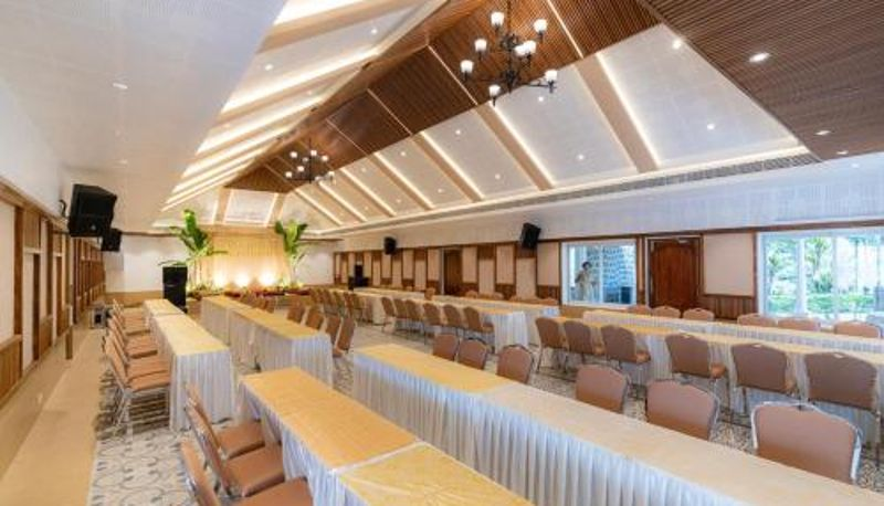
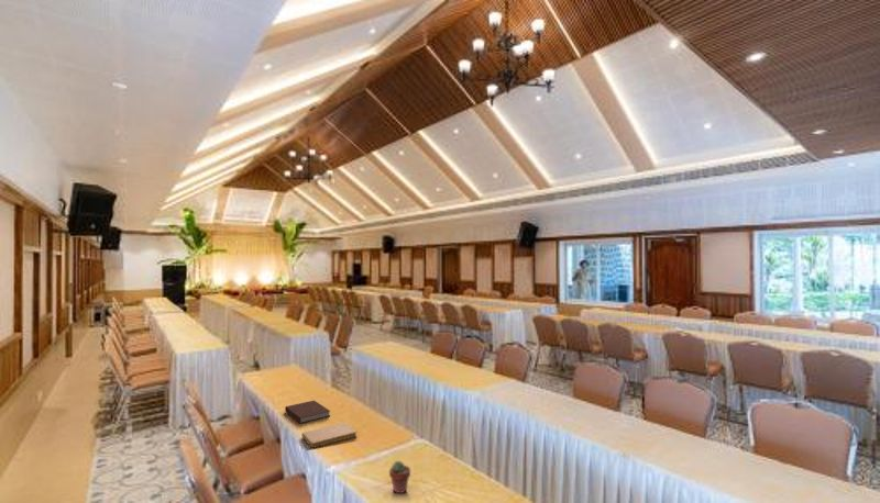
+ notebook [284,400,331,424]
+ potted succulent [388,459,411,494]
+ notebook [301,422,358,449]
